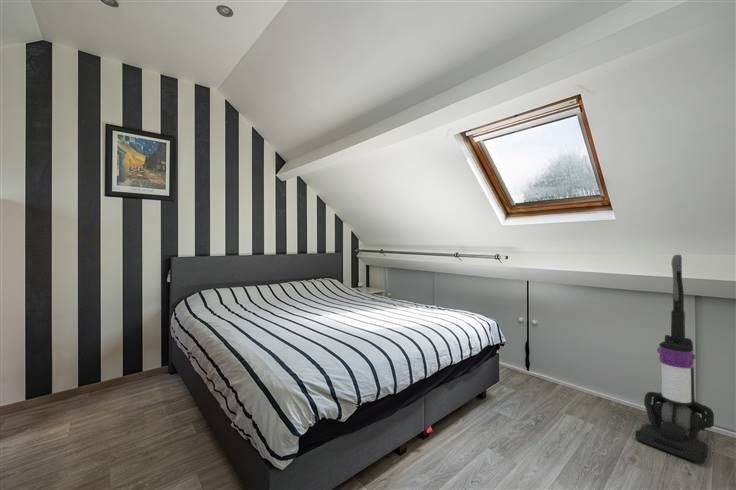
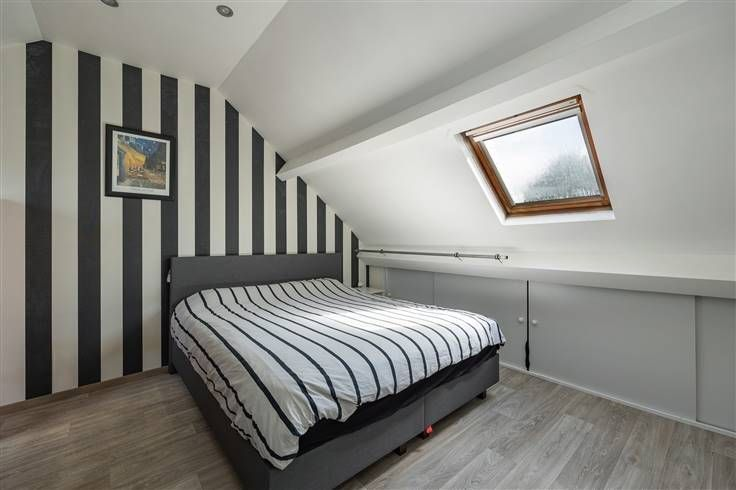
- vacuum cleaner [635,254,715,465]
